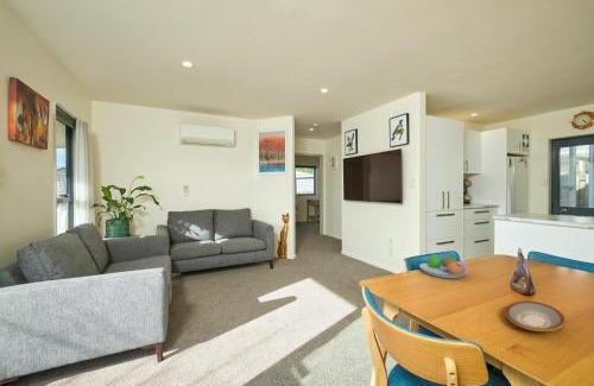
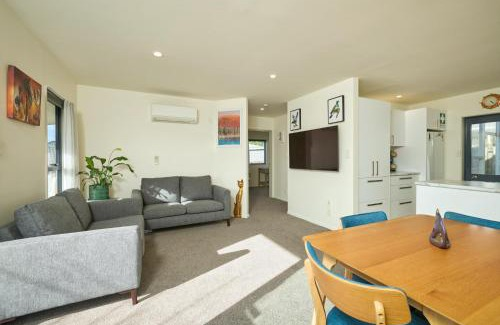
- plate [504,300,565,333]
- fruit bowl [418,253,469,279]
